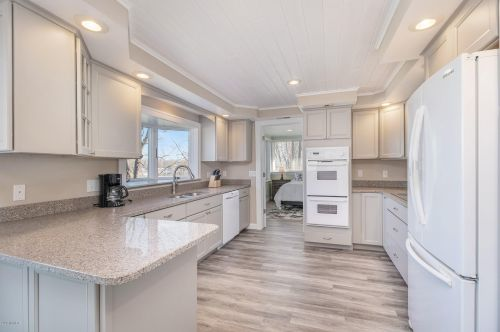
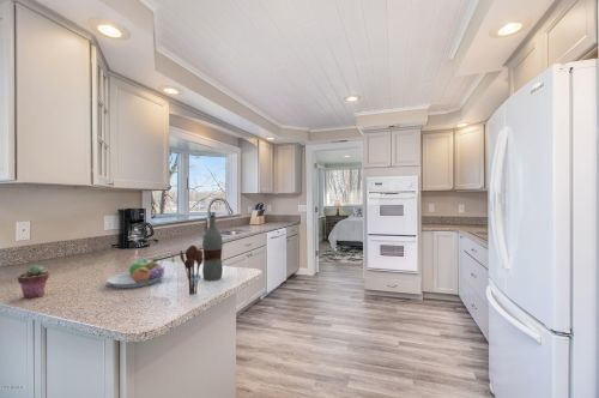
+ potted succulent [17,264,50,298]
+ bottle [201,213,224,282]
+ fruit bowl [105,258,167,289]
+ utensil holder [179,245,204,296]
